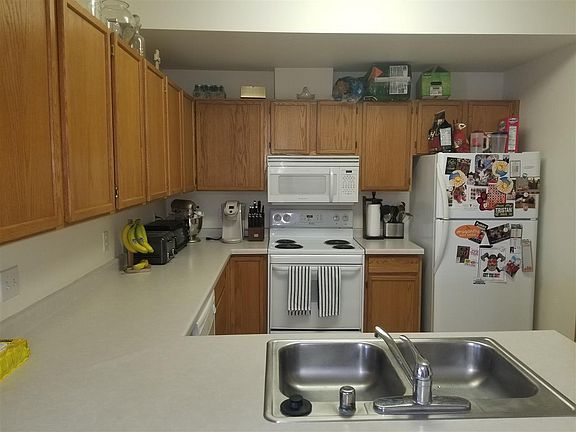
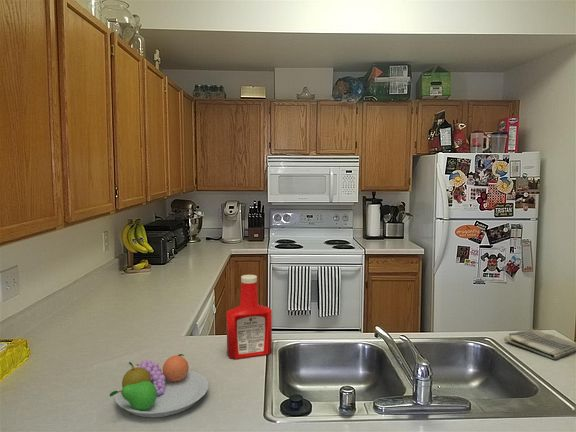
+ fruit bowl [109,353,209,418]
+ dish towel [503,328,576,360]
+ soap bottle [226,274,273,360]
